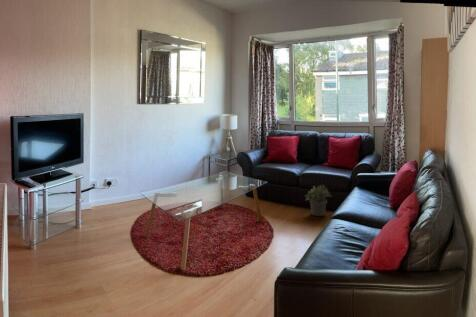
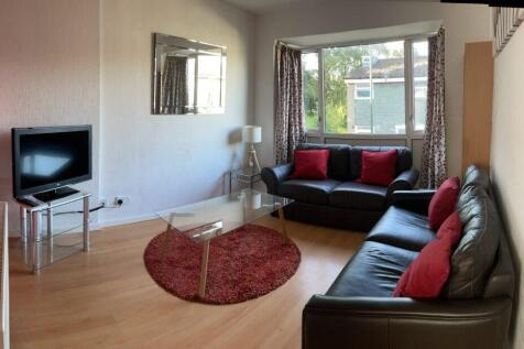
- potted plant [303,184,333,217]
